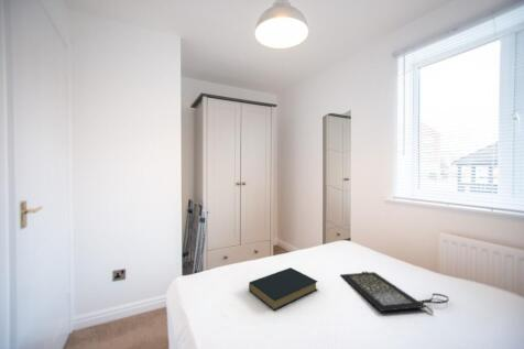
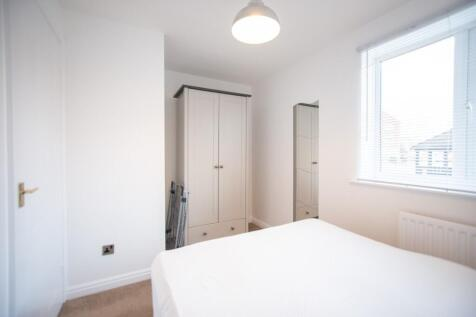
- hardback book [248,266,319,312]
- clutch bag [339,271,450,315]
